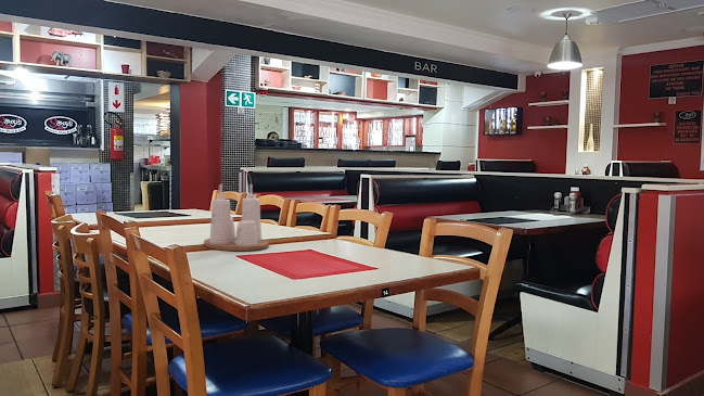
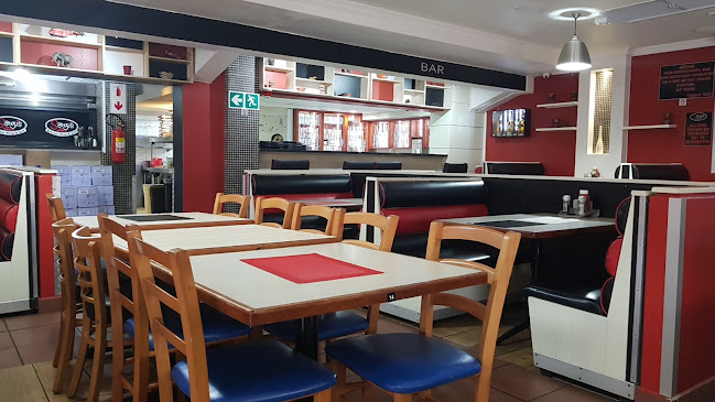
- condiment set [203,183,269,252]
